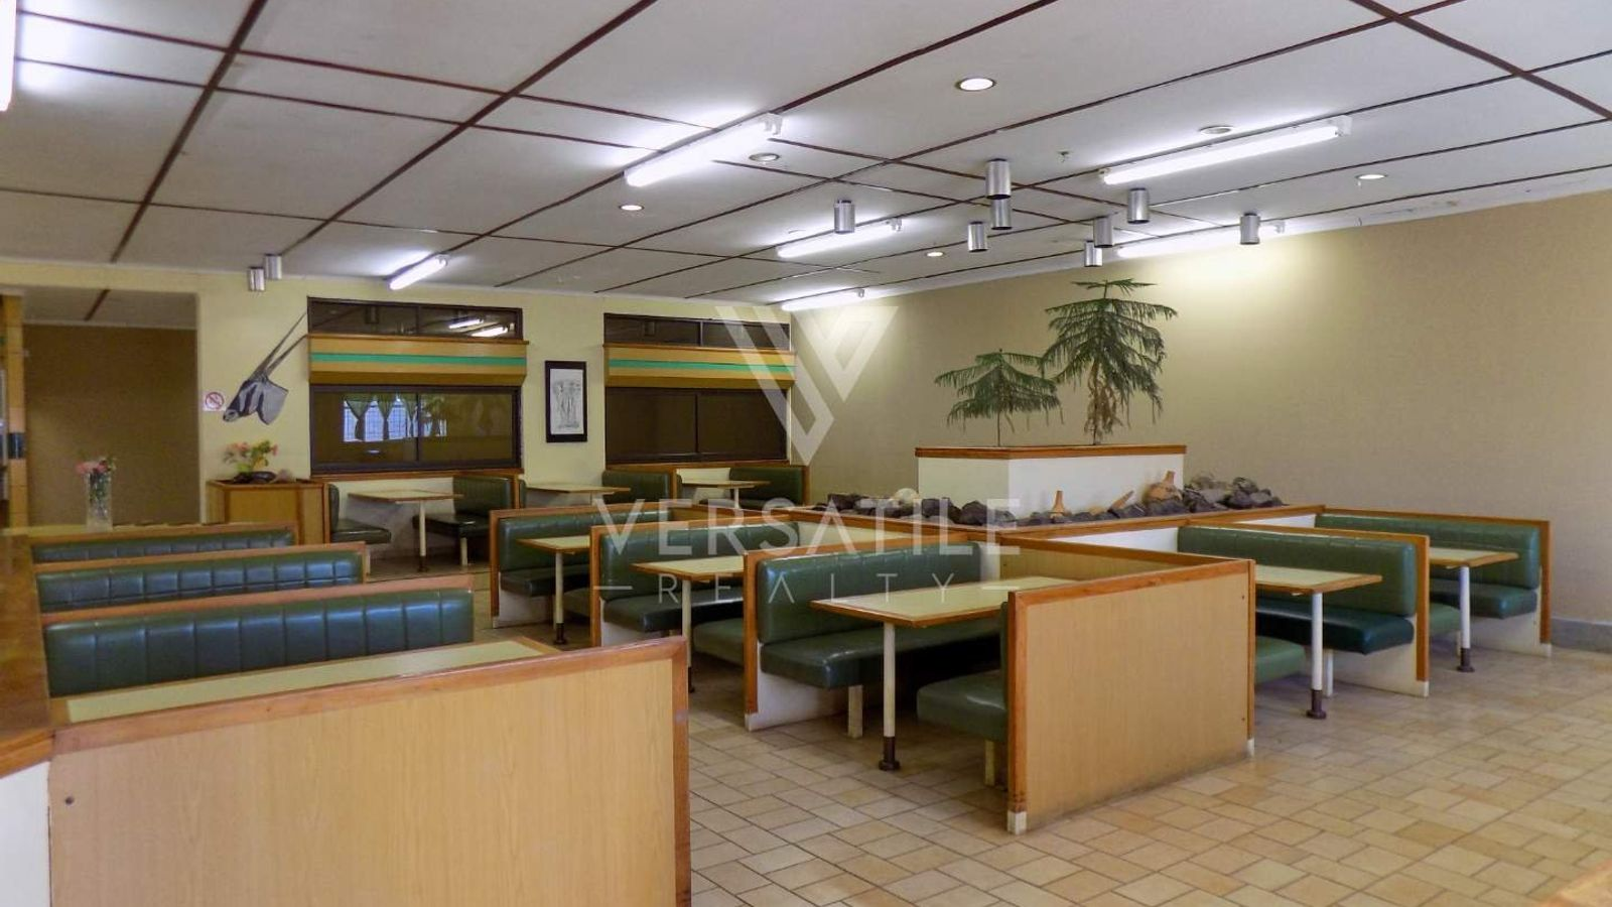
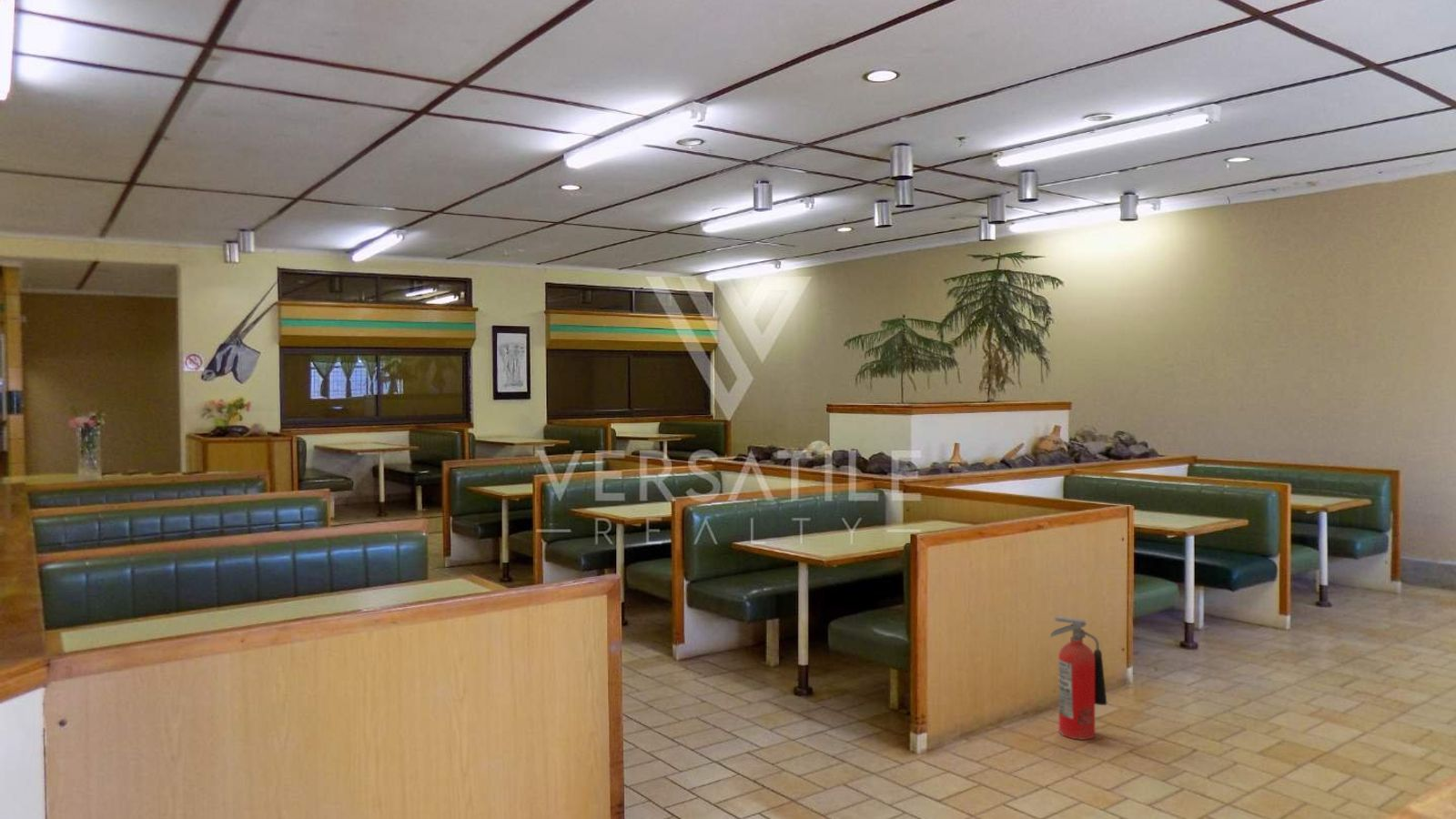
+ fire extinguisher [1049,615,1107,741]
